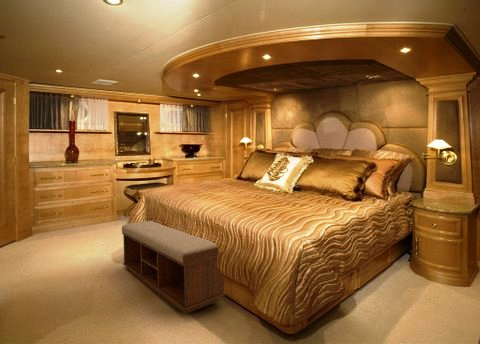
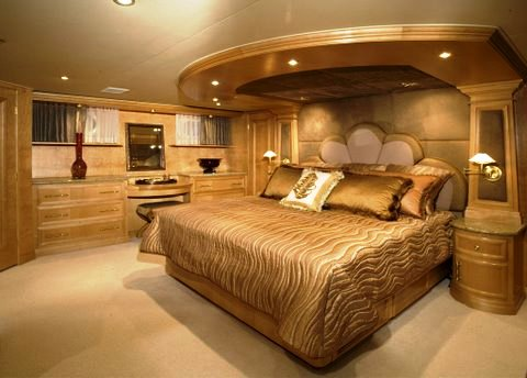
- bench [121,220,227,315]
